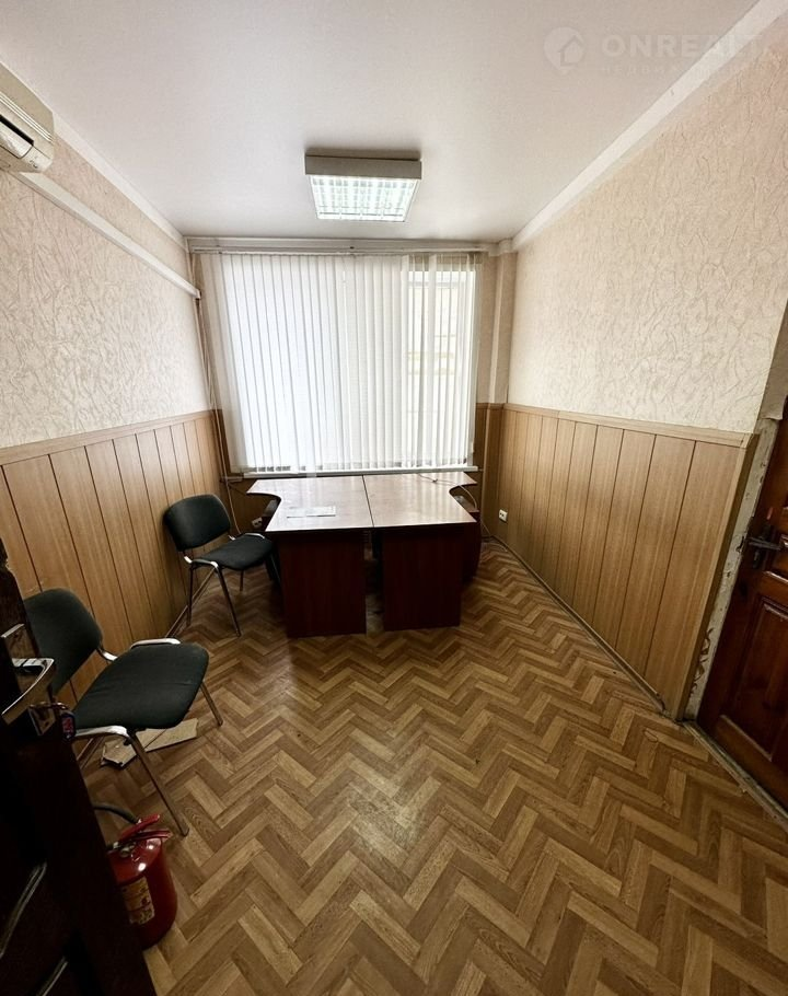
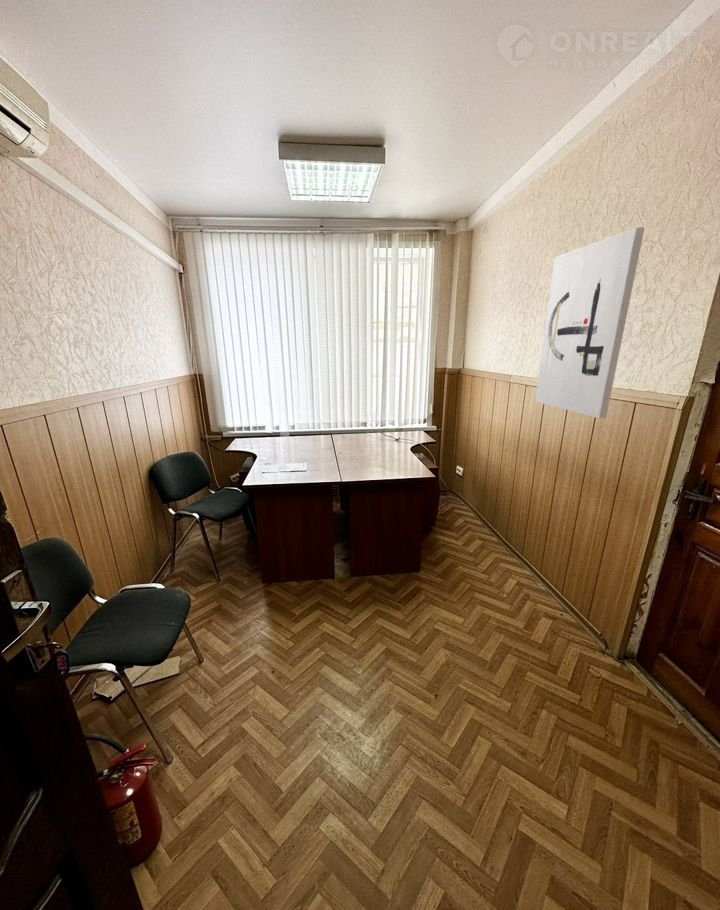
+ wall art [534,226,645,419]
